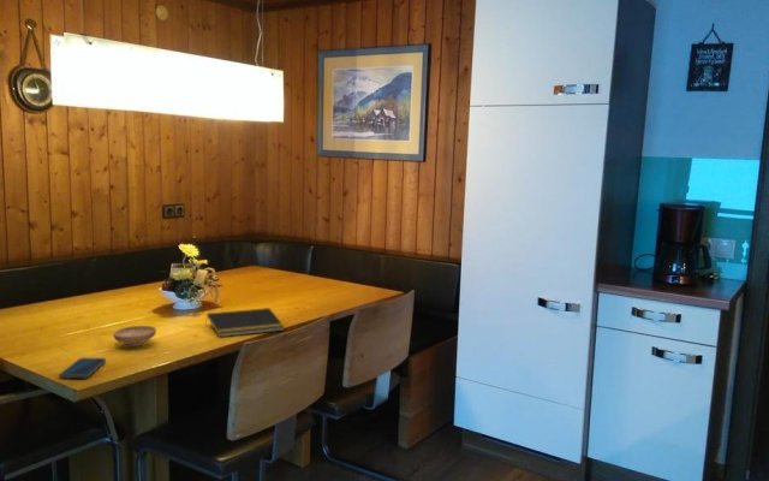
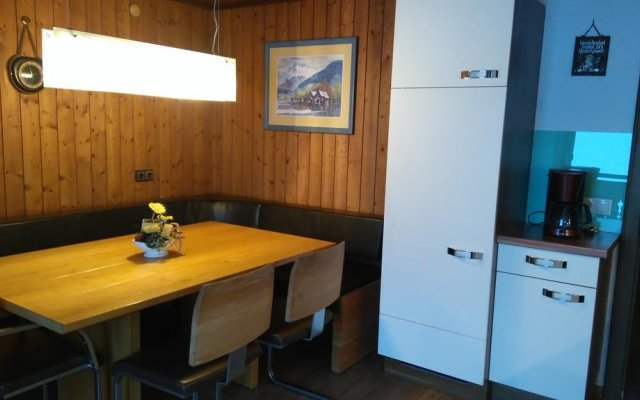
- bowl [112,325,157,348]
- smartphone [58,357,107,380]
- notepad [204,307,286,338]
